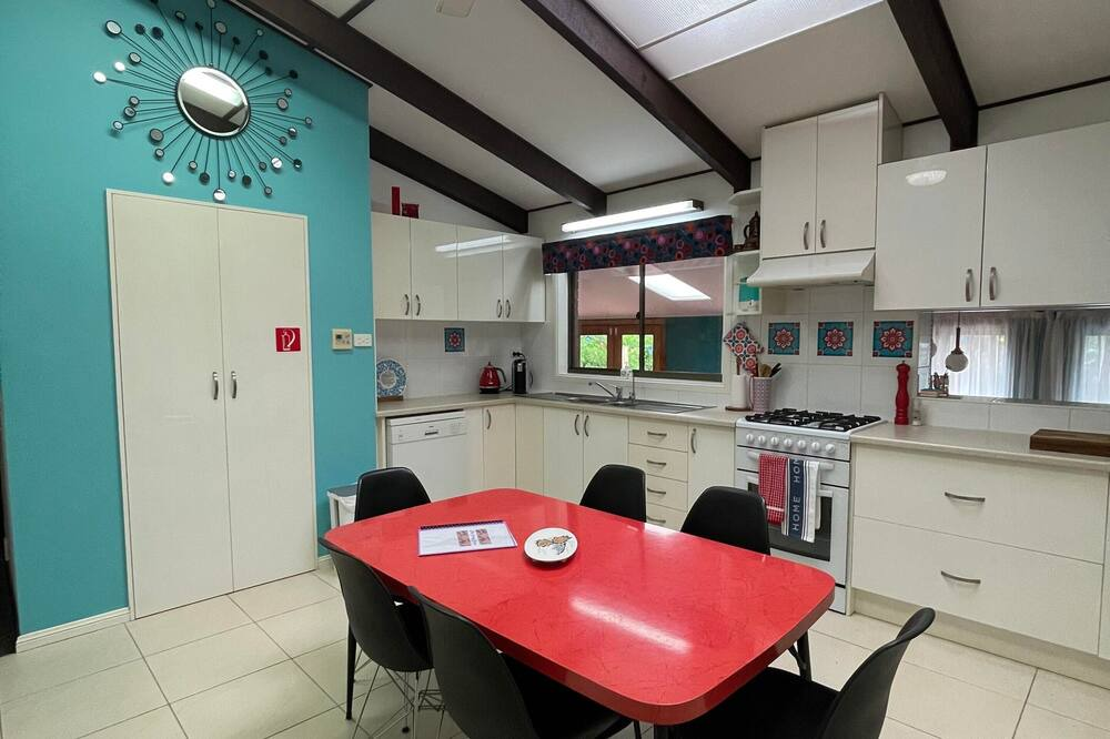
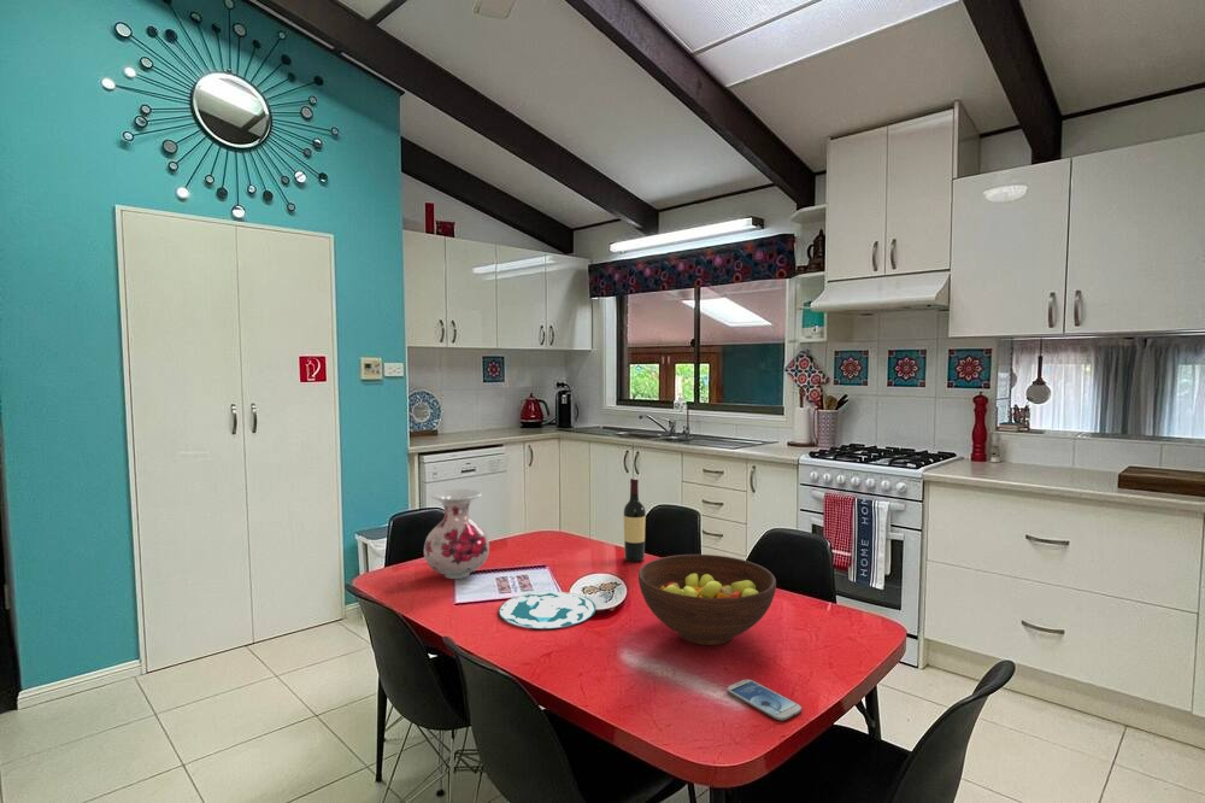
+ fruit bowl [637,553,777,646]
+ wine bottle [623,477,647,563]
+ vase [423,488,490,580]
+ plate [498,591,596,629]
+ smartphone [727,678,803,721]
